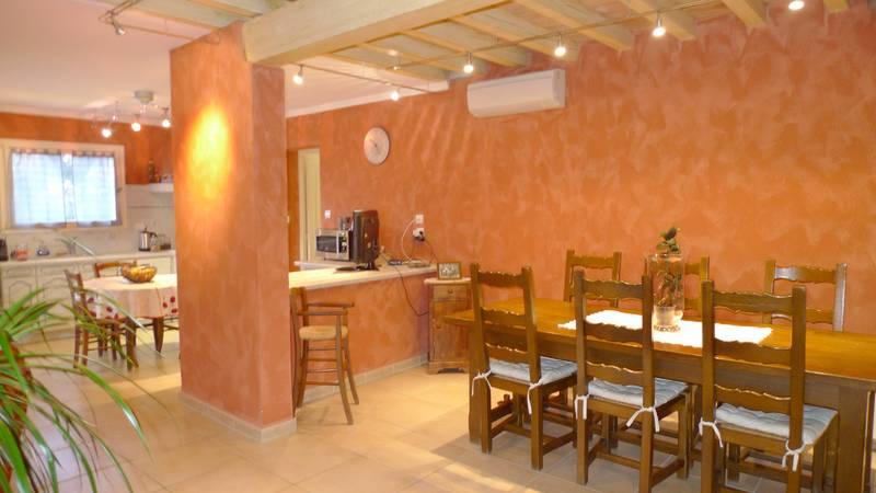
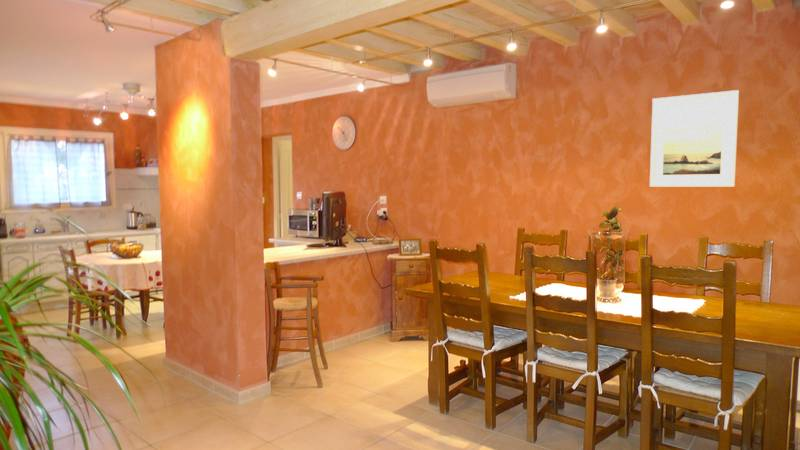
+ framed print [649,89,740,188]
